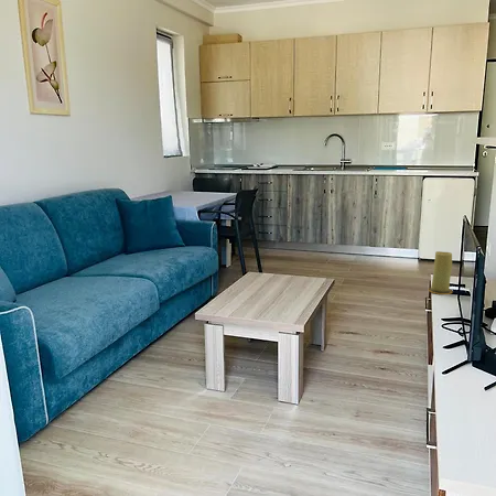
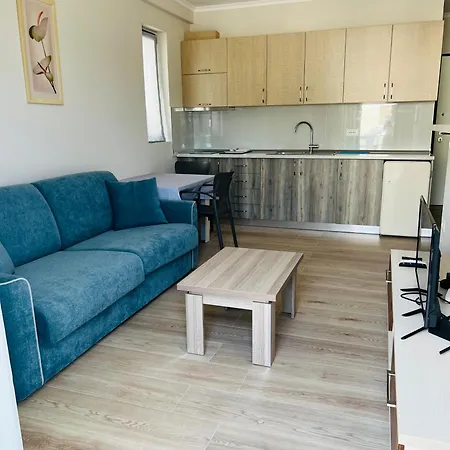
- candle [428,250,453,295]
